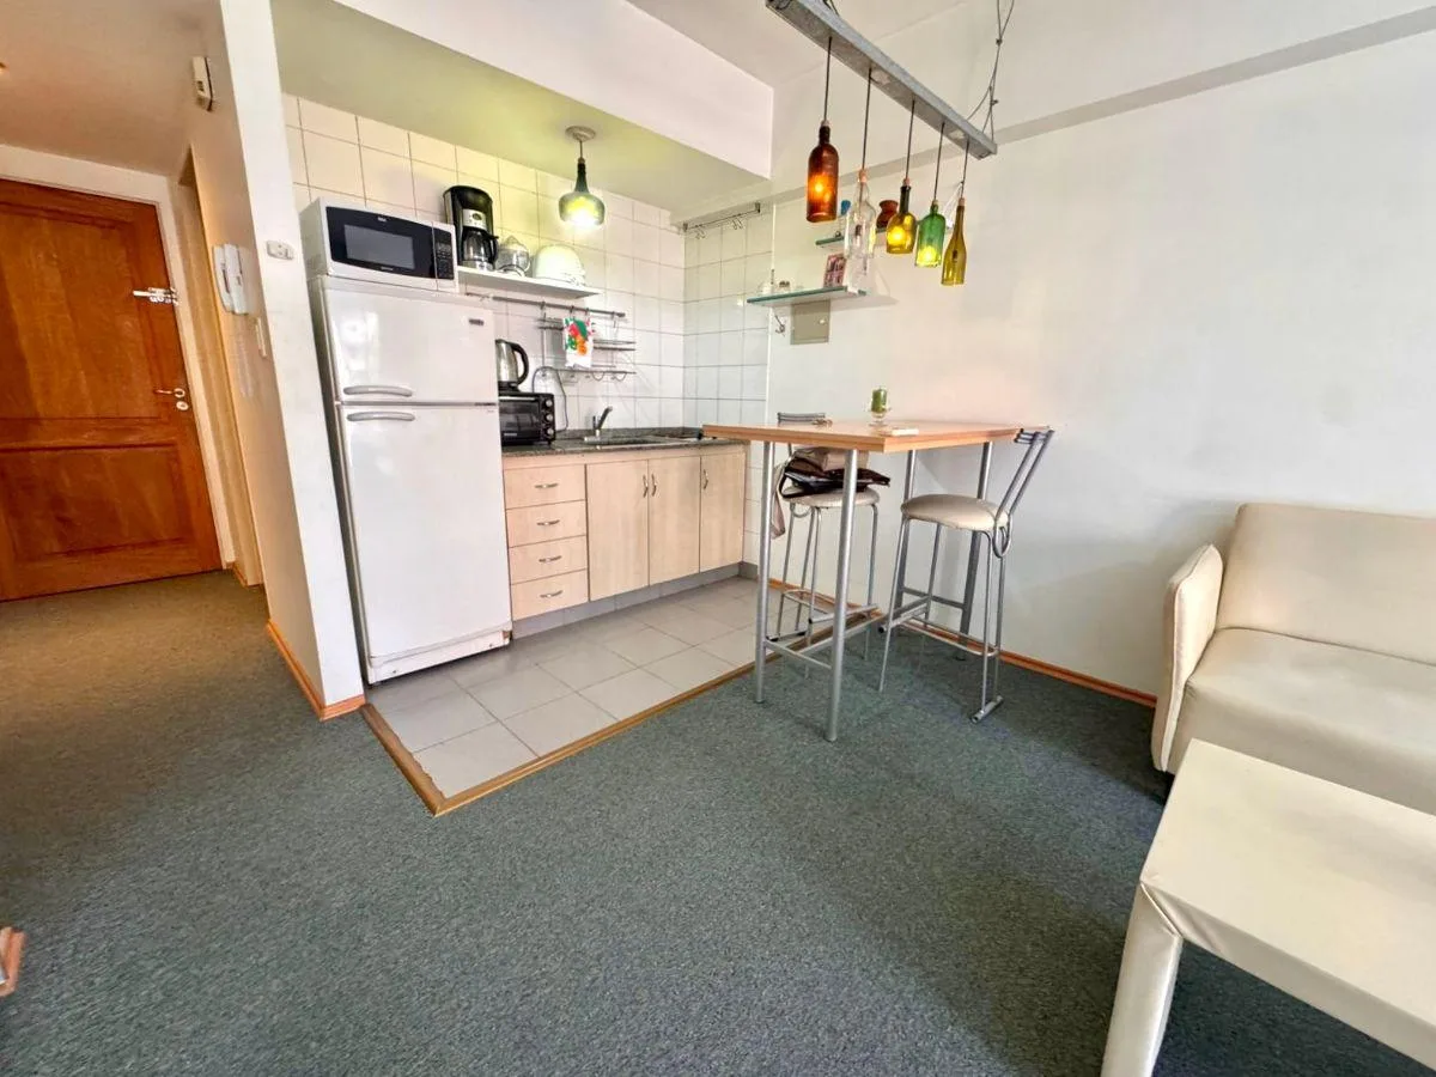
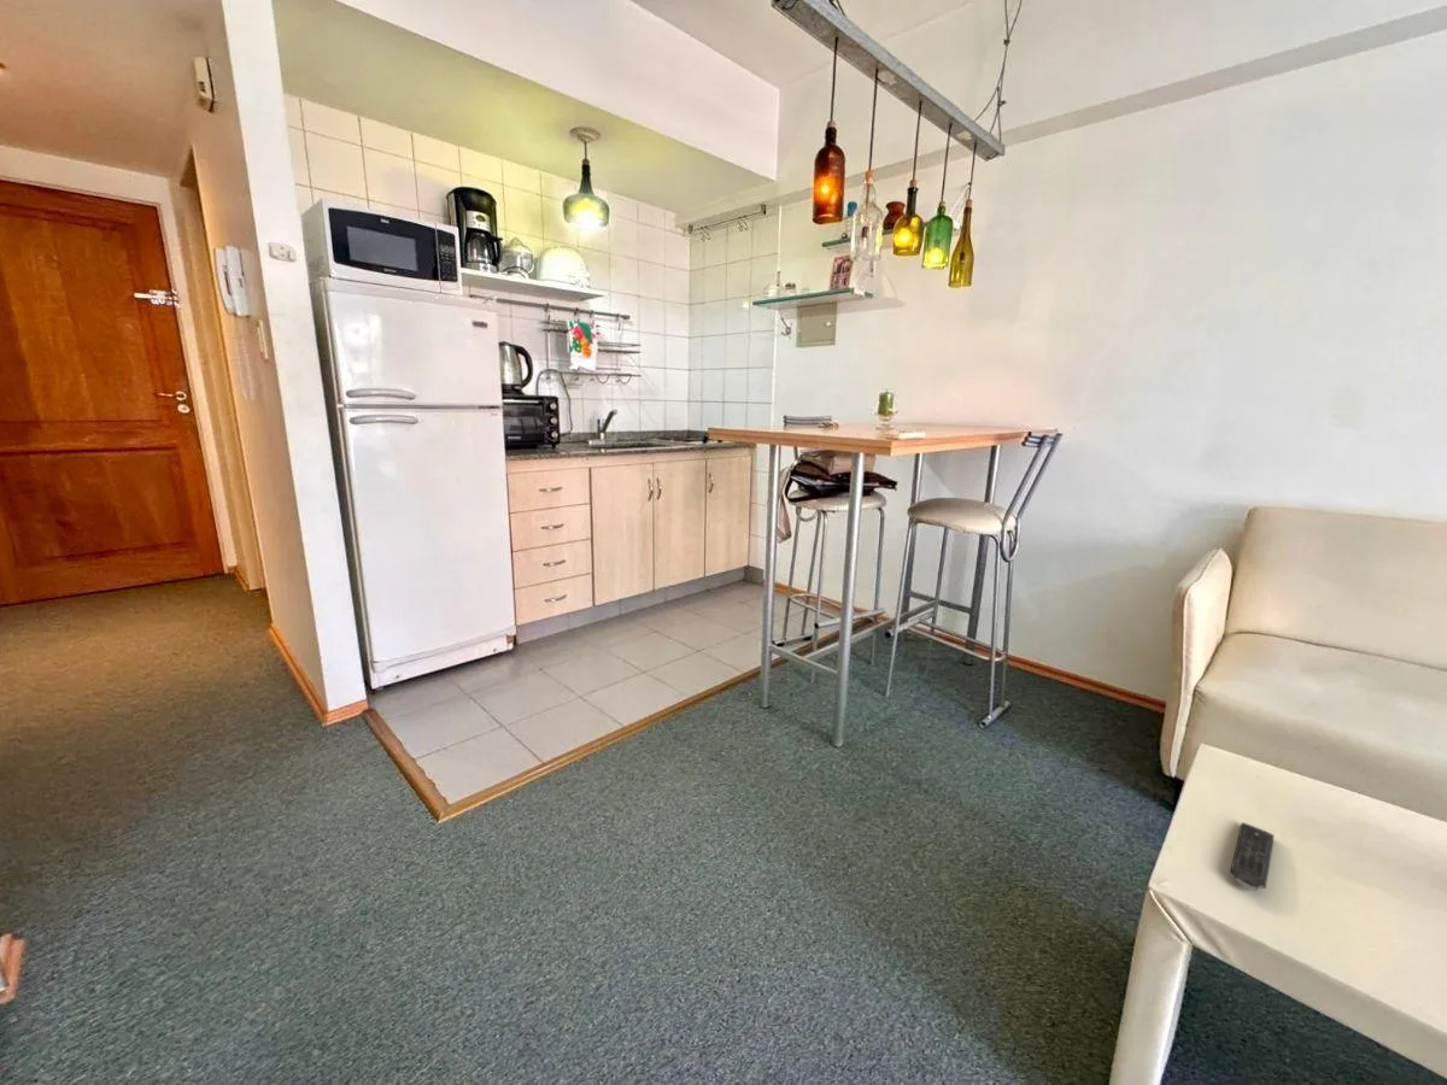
+ remote control [1229,821,1276,892]
